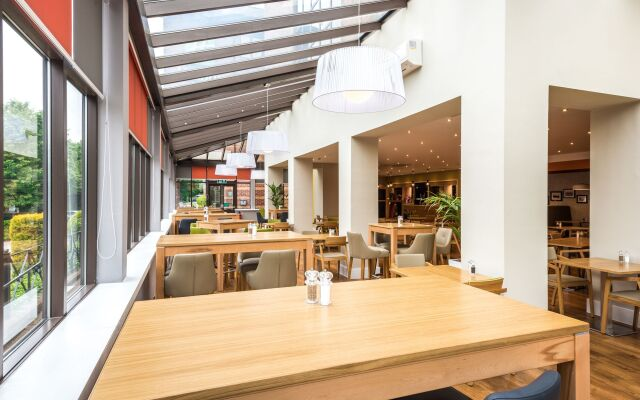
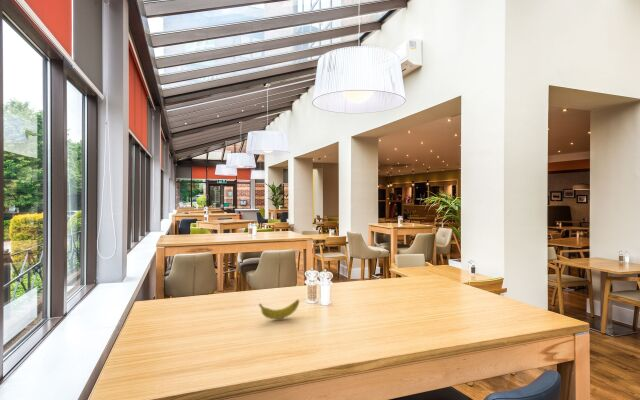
+ banana [258,299,300,320]
